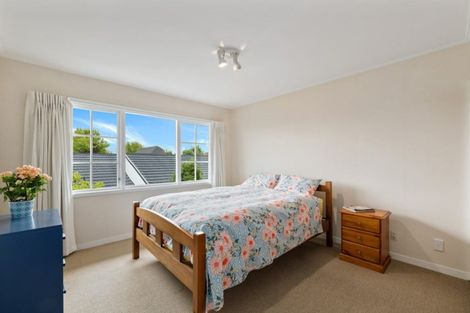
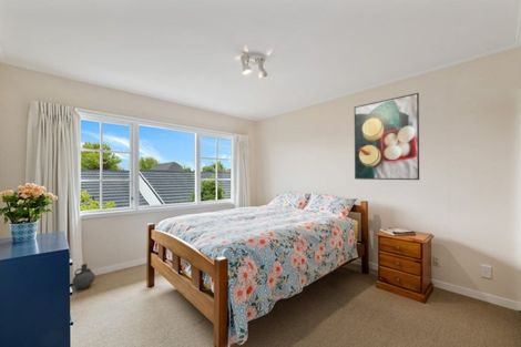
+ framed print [354,92,420,181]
+ ceramic jug [71,263,96,289]
